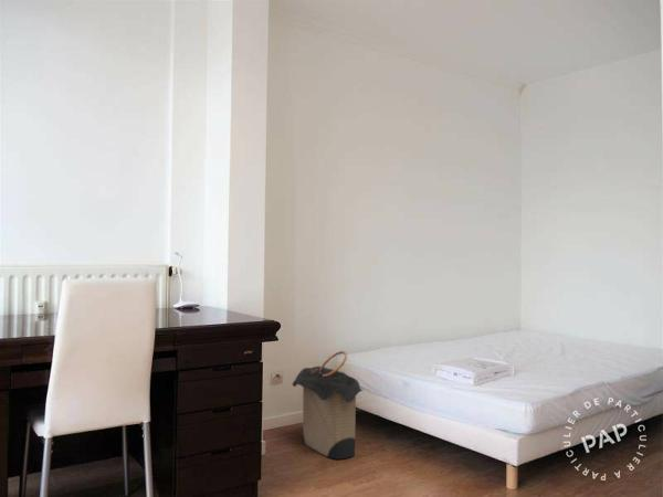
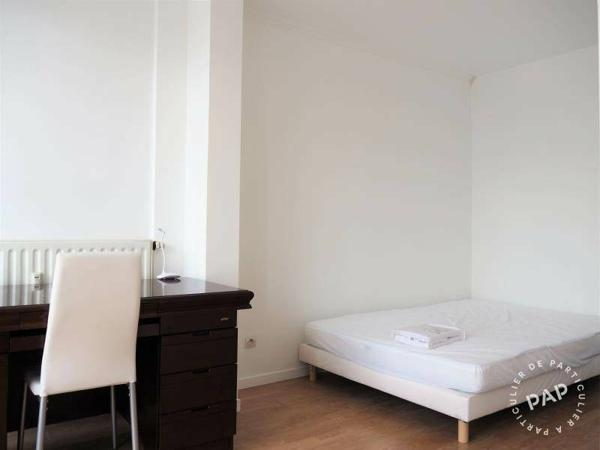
- laundry hamper [292,350,365,461]
